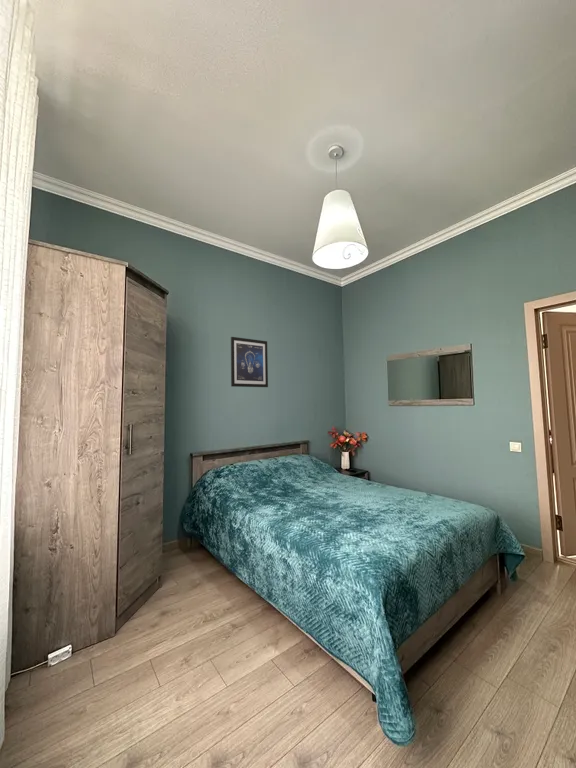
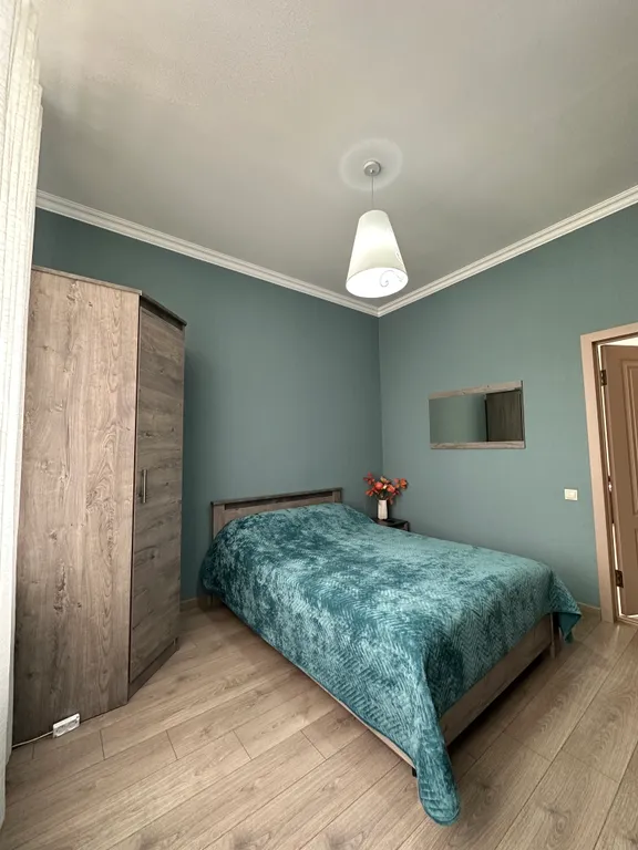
- wall art [230,336,269,388]
